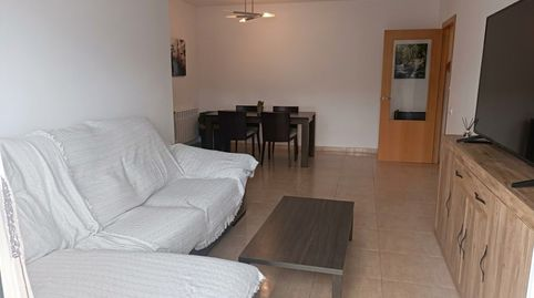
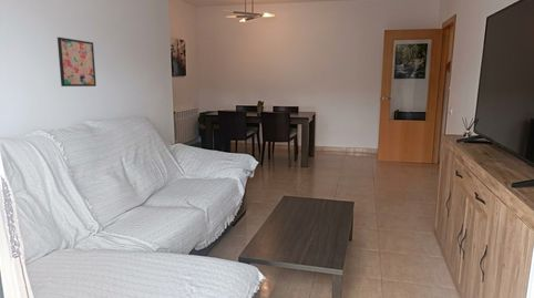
+ wall art [57,37,97,88]
